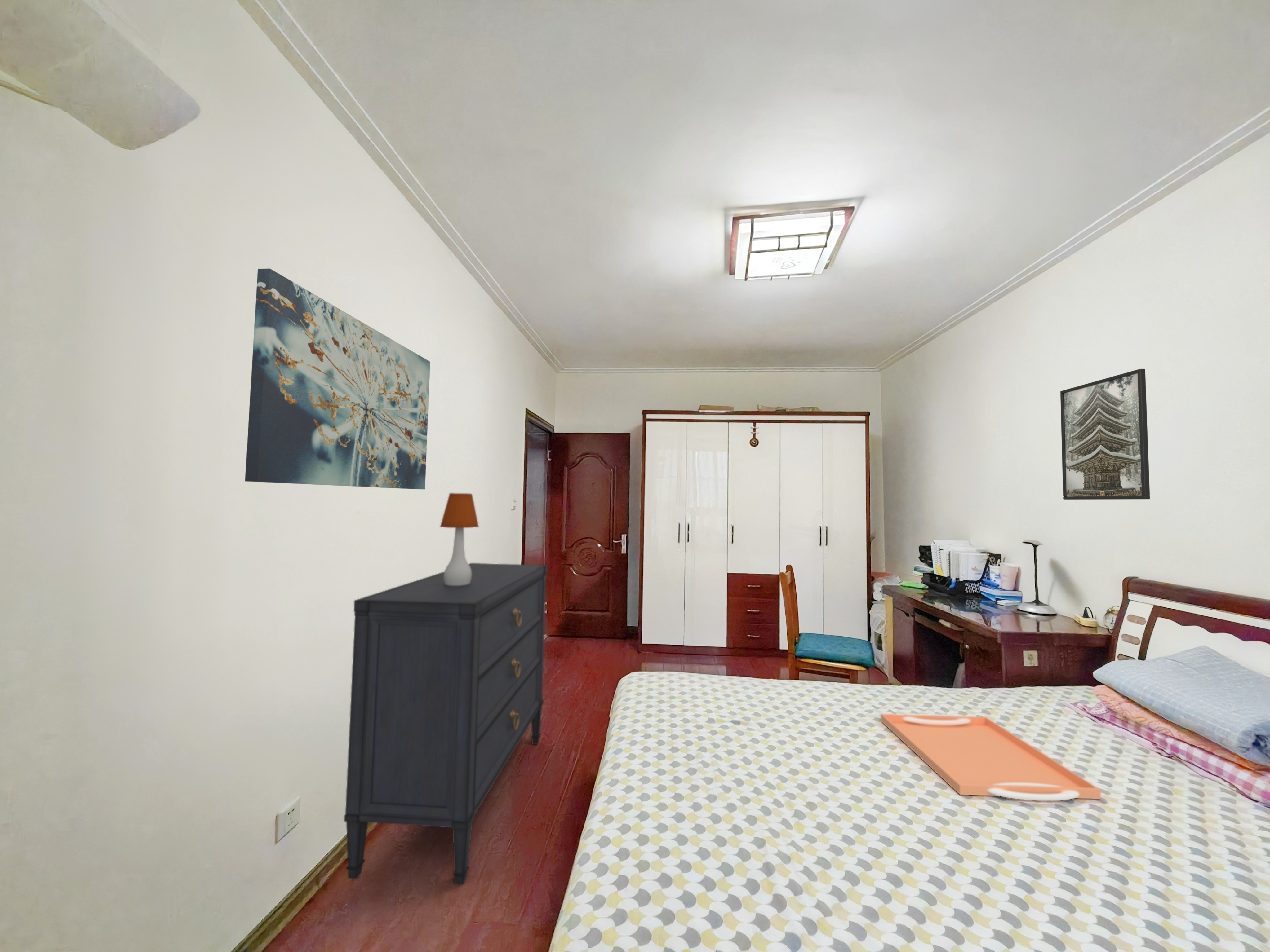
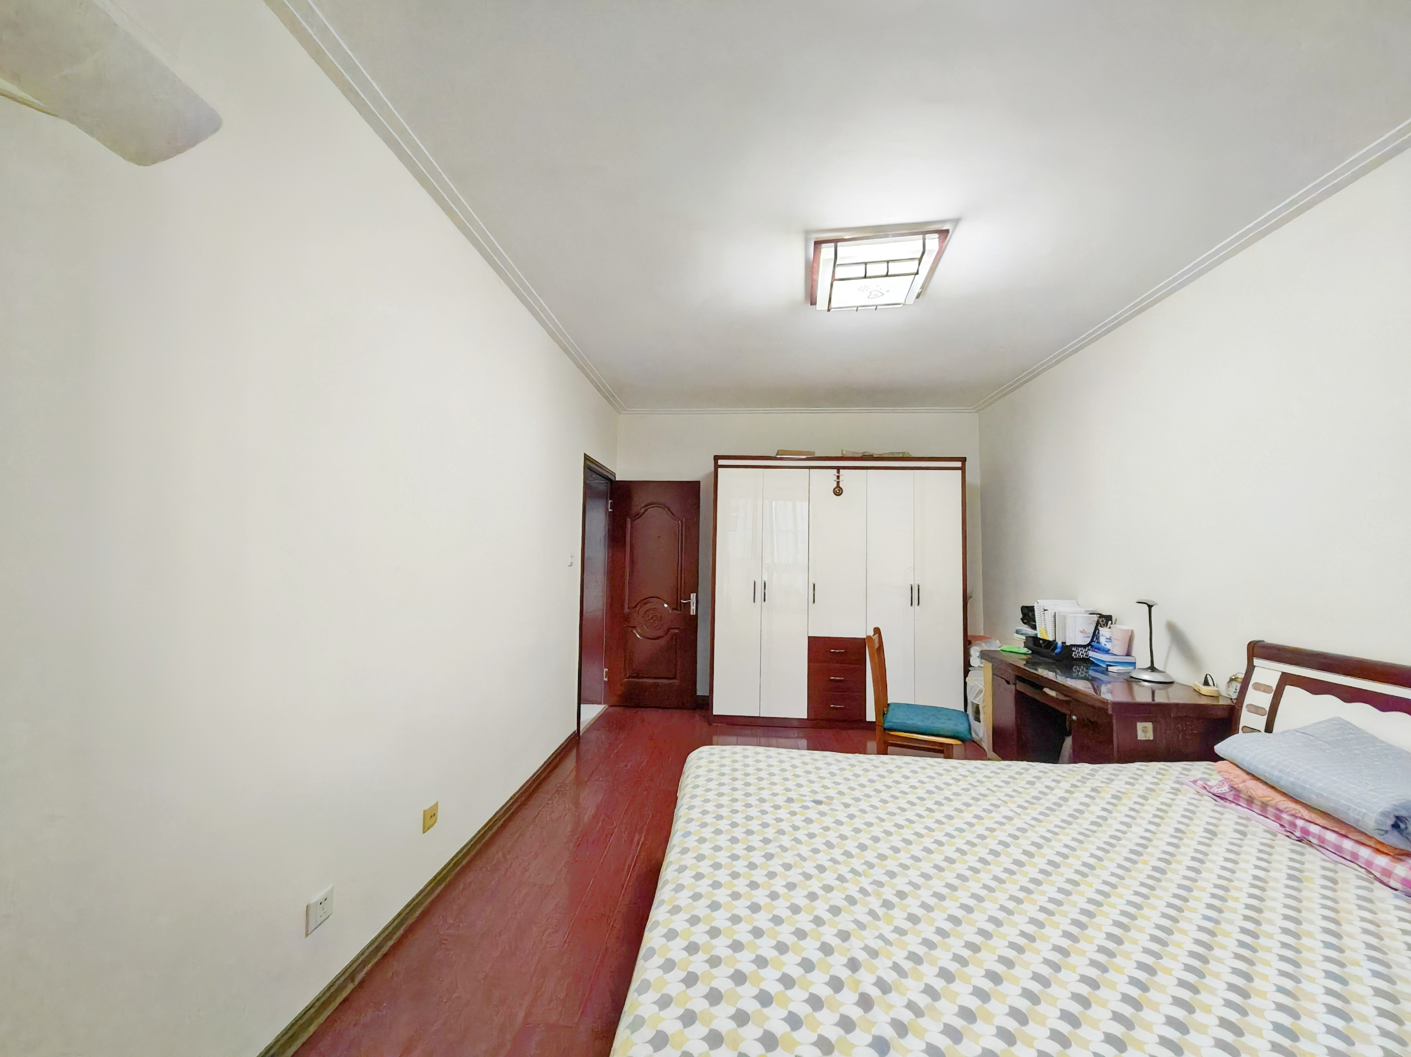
- wall art [245,268,431,490]
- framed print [1060,368,1150,500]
- table lamp [440,493,479,586]
- serving tray [881,713,1101,801]
- dresser [344,563,548,885]
